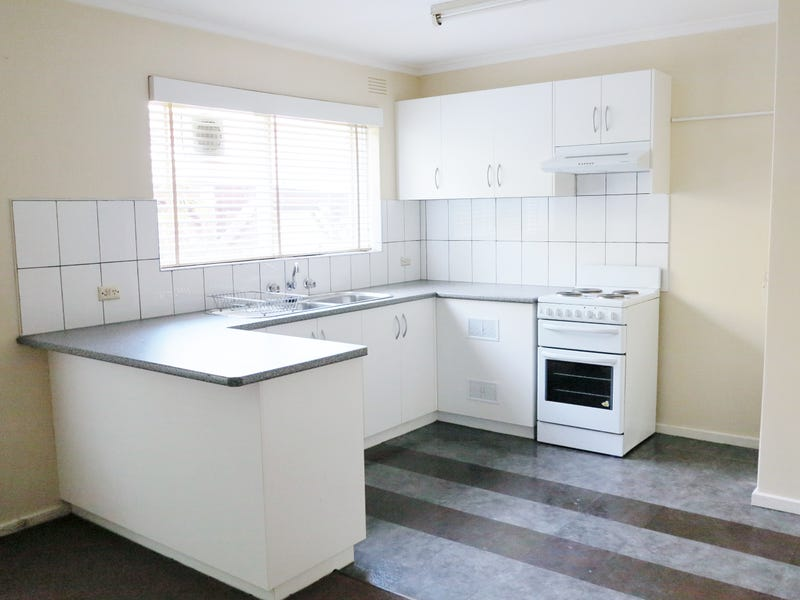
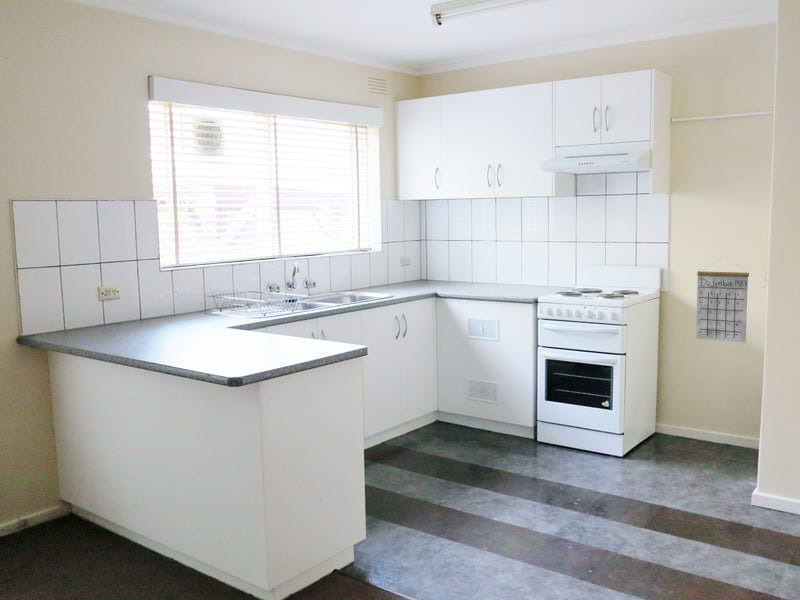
+ calendar [695,255,750,343]
